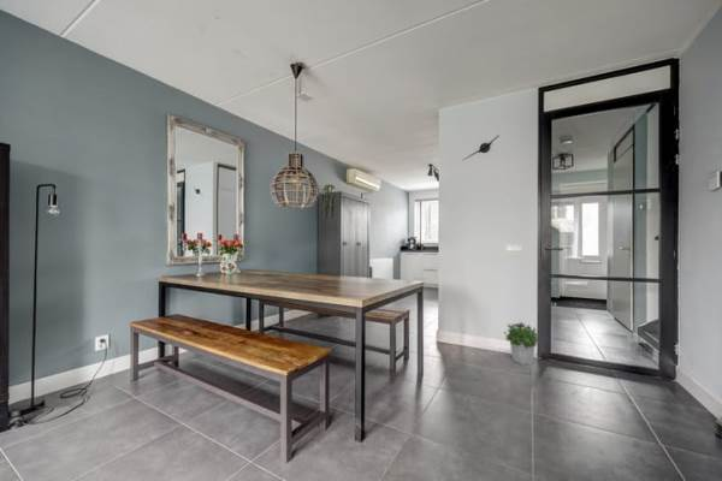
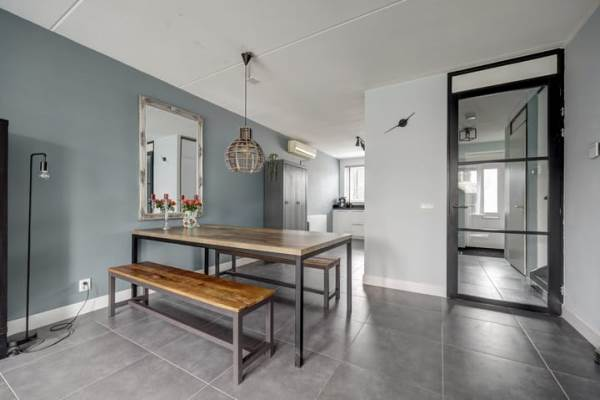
- potted plant [503,321,540,366]
